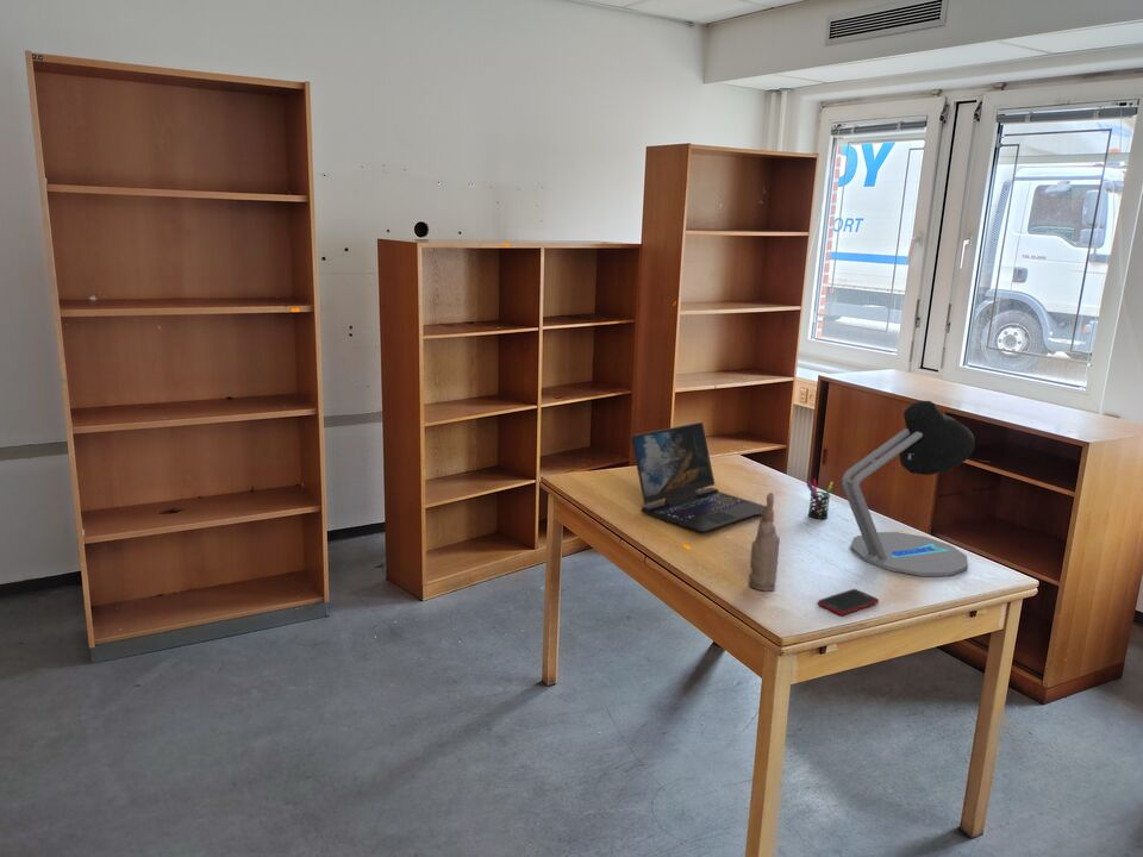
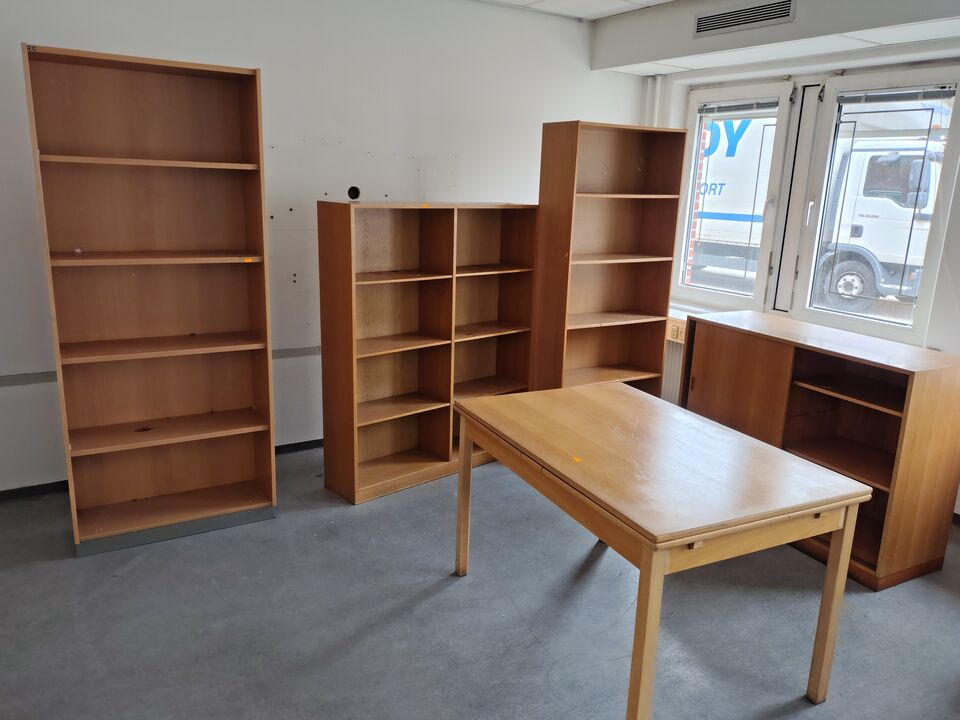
- cell phone [817,588,880,617]
- laptop [630,421,767,533]
- desk lamp [841,400,976,577]
- bottle [748,492,781,593]
- pen holder [805,478,835,520]
